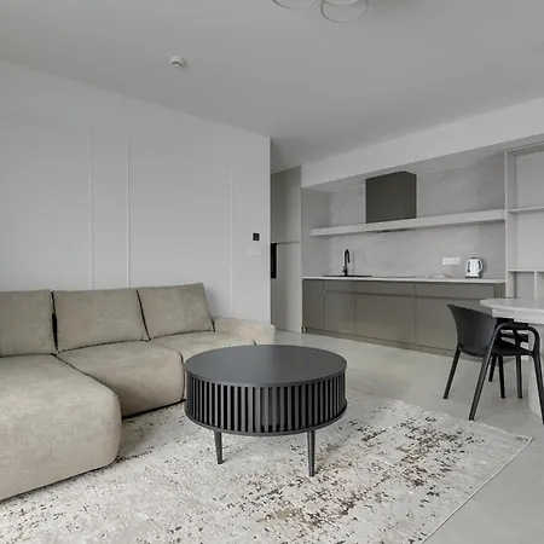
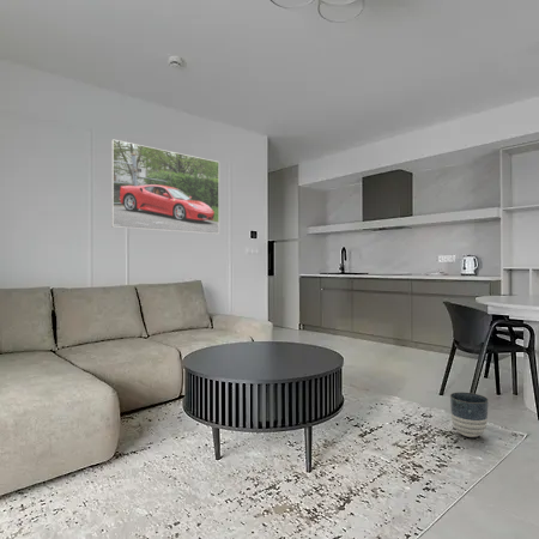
+ planter [449,390,490,438]
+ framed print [110,138,220,235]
